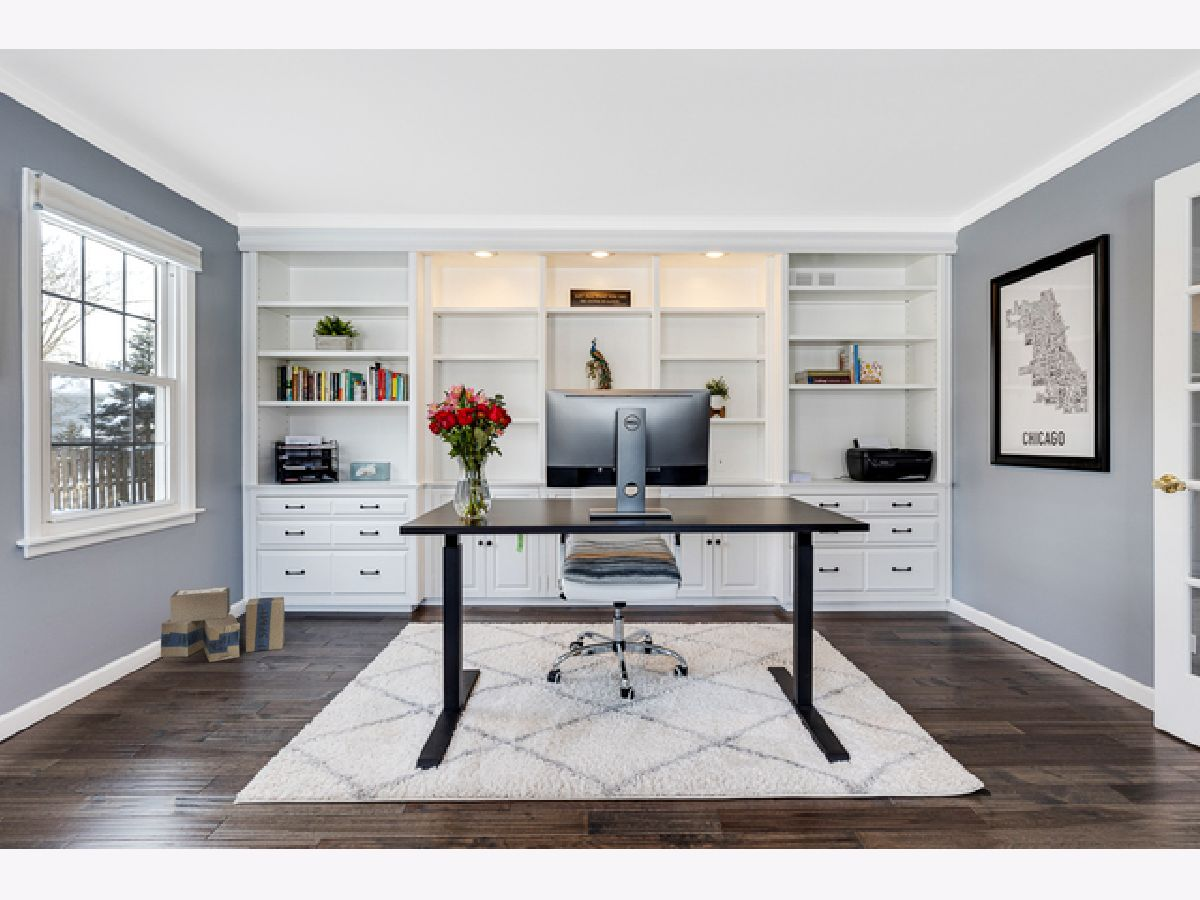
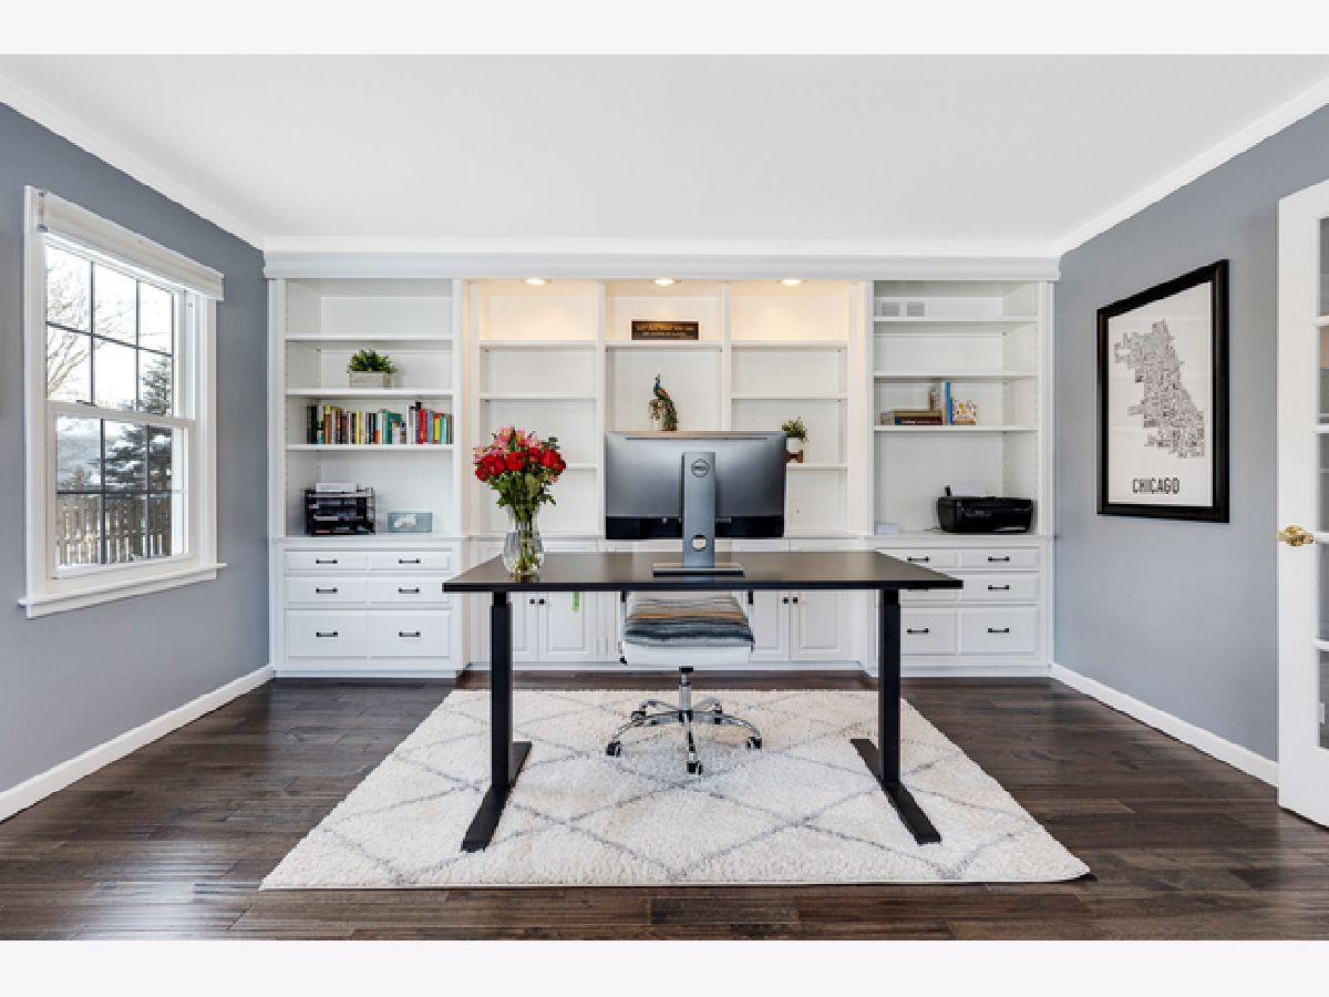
- cardboard box [160,586,286,663]
